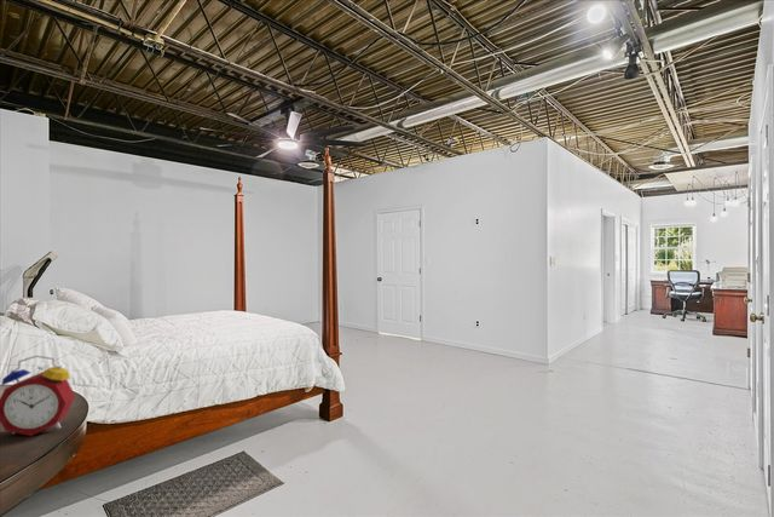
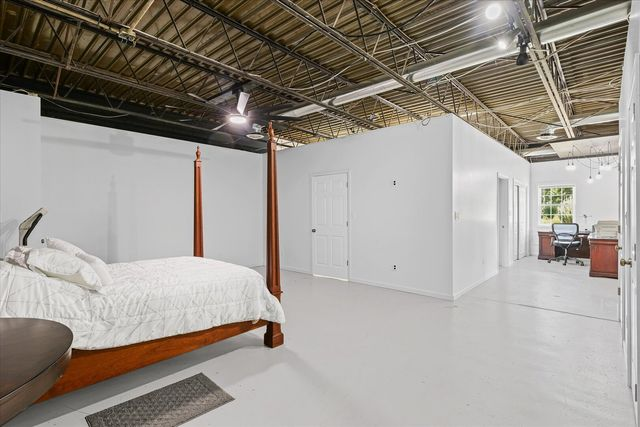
- alarm clock [0,355,76,437]
